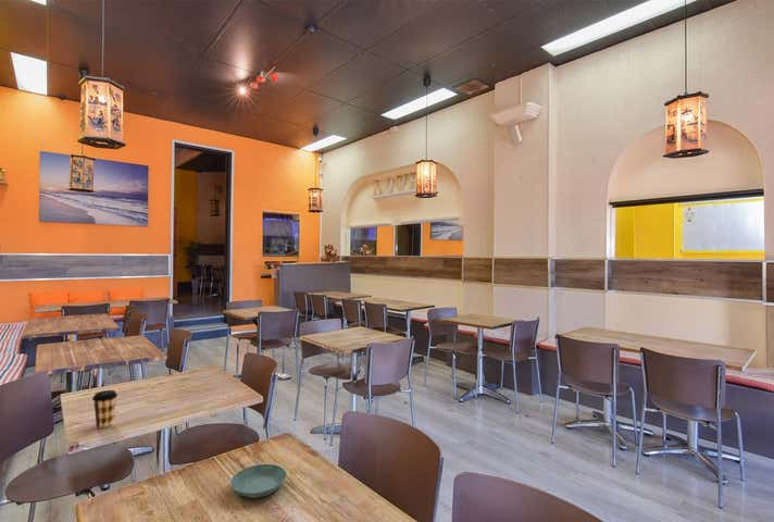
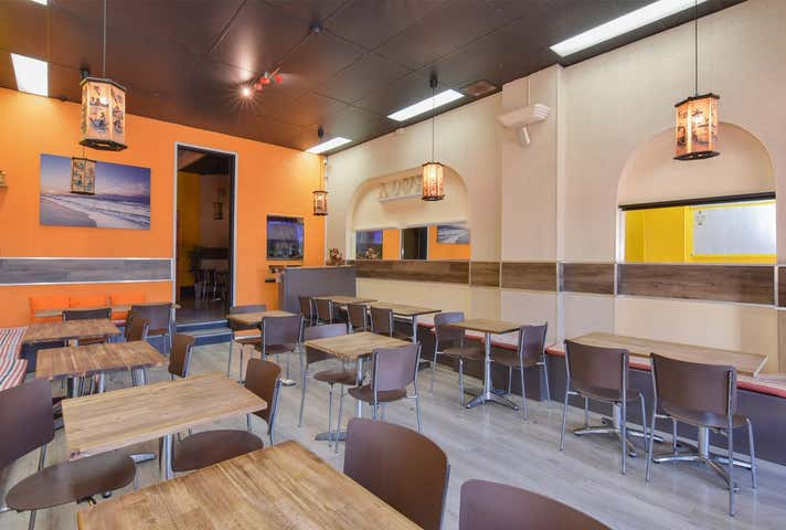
- coffee cup [91,389,118,428]
- saucer [229,463,288,499]
